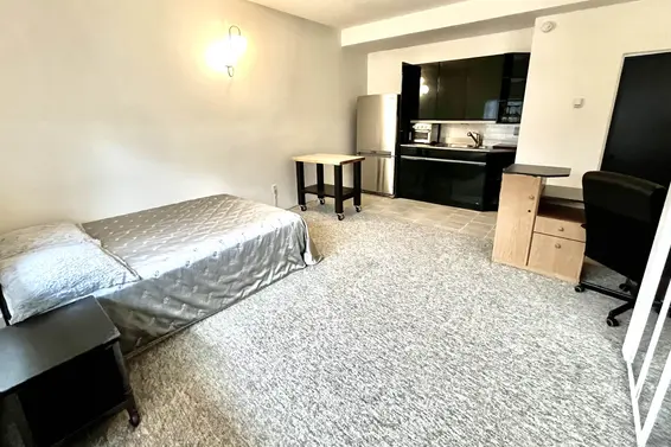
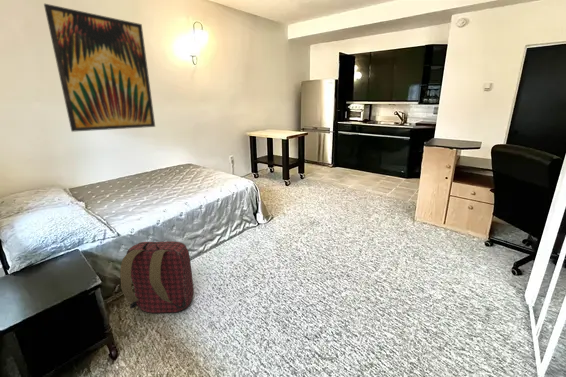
+ backpack [119,240,194,314]
+ wall art [43,3,156,133]
